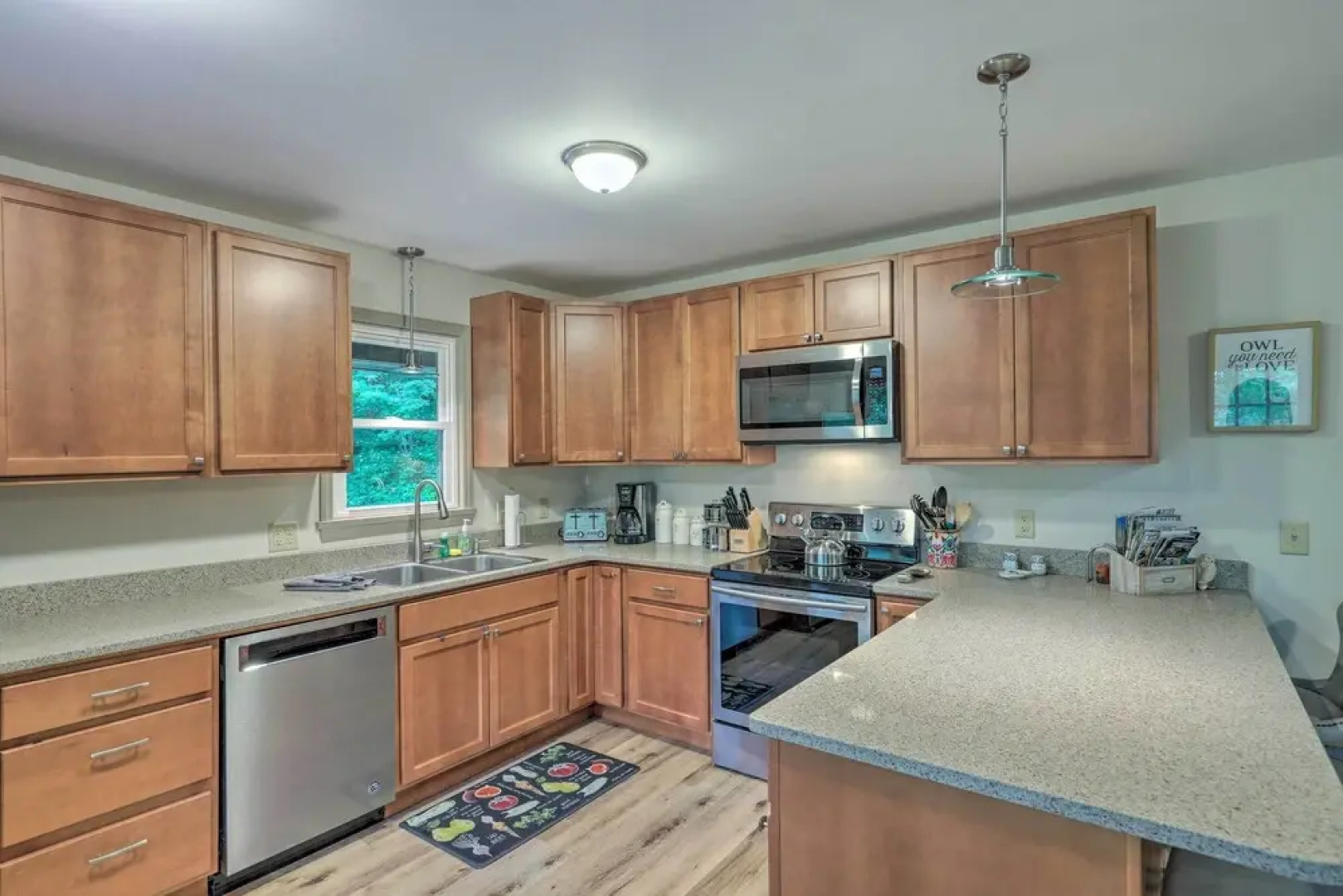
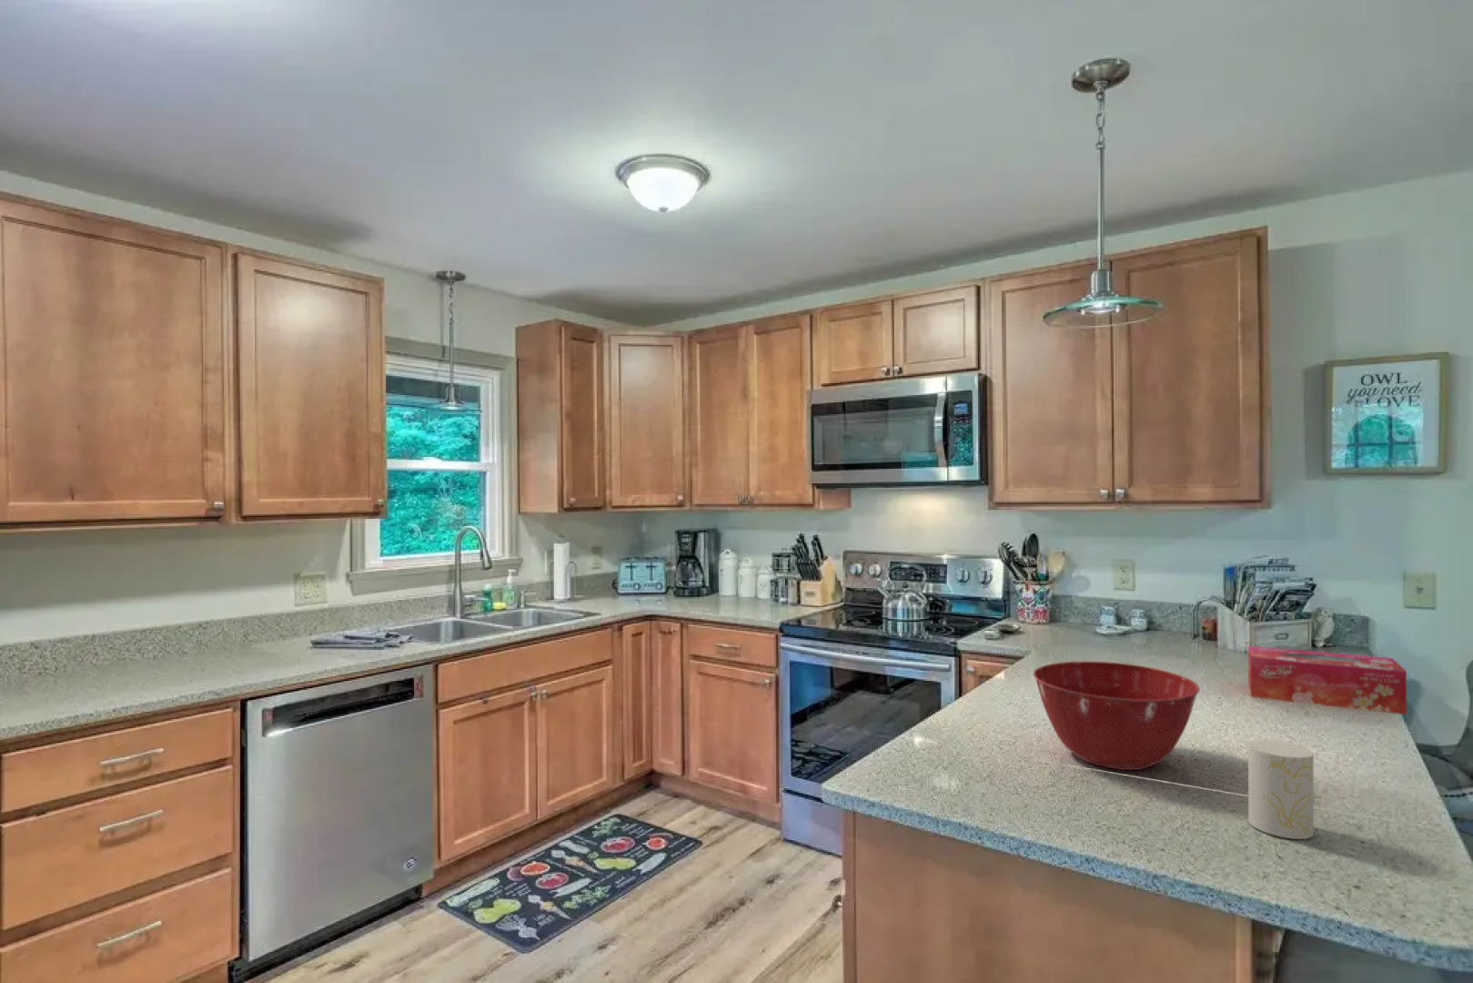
+ cup [1247,739,1315,840]
+ tissue box [1247,645,1407,715]
+ mixing bowl [1033,660,1201,771]
